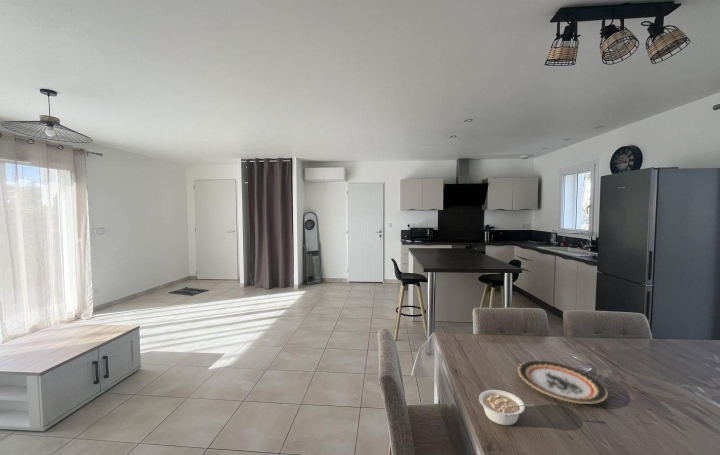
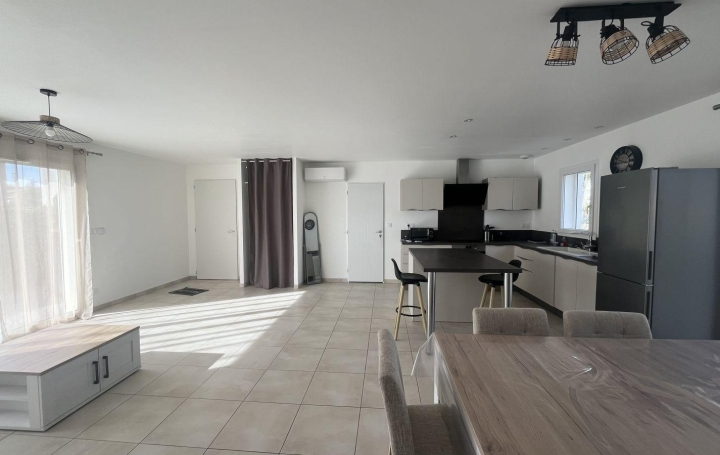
- legume [478,389,536,426]
- plate [517,360,609,405]
